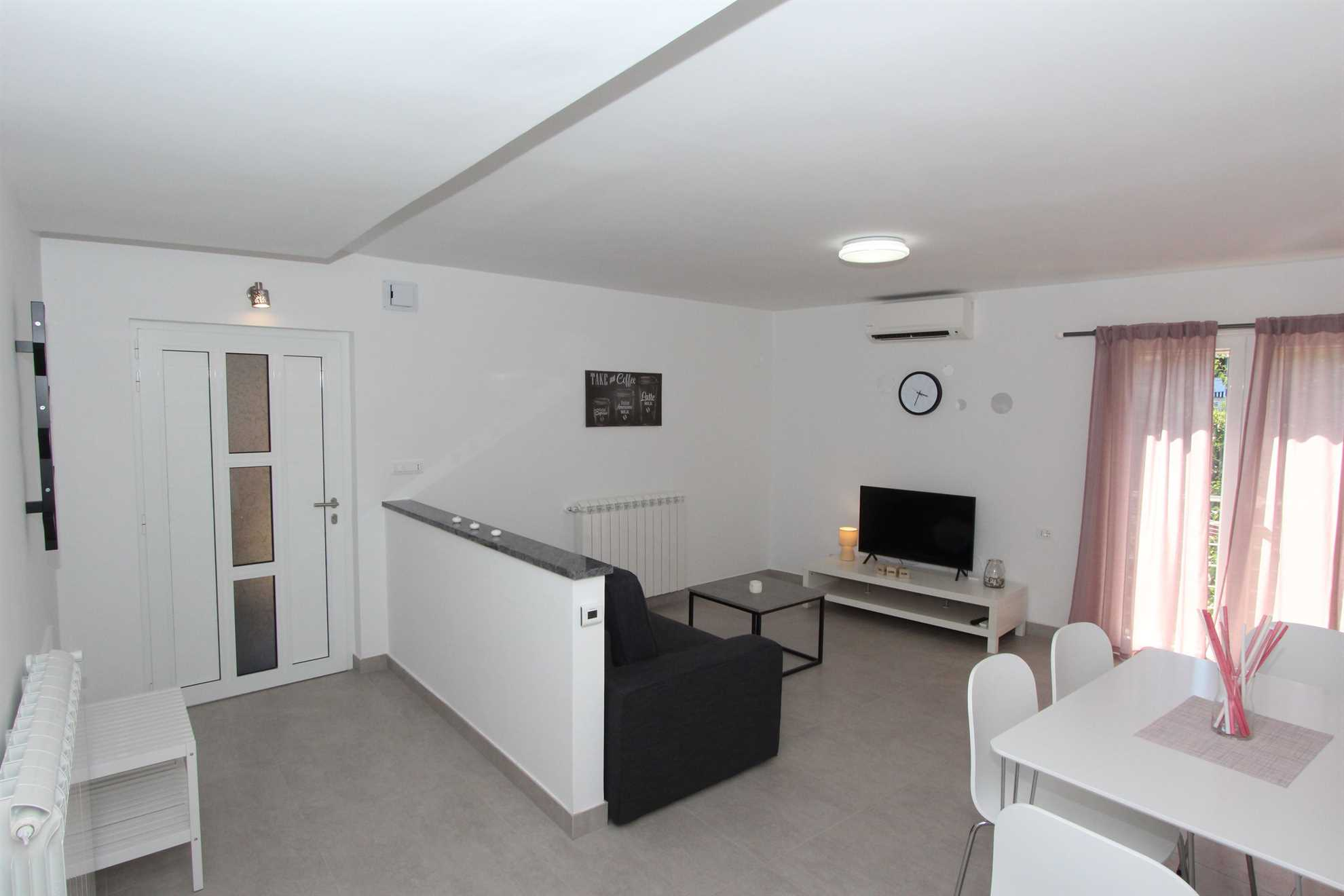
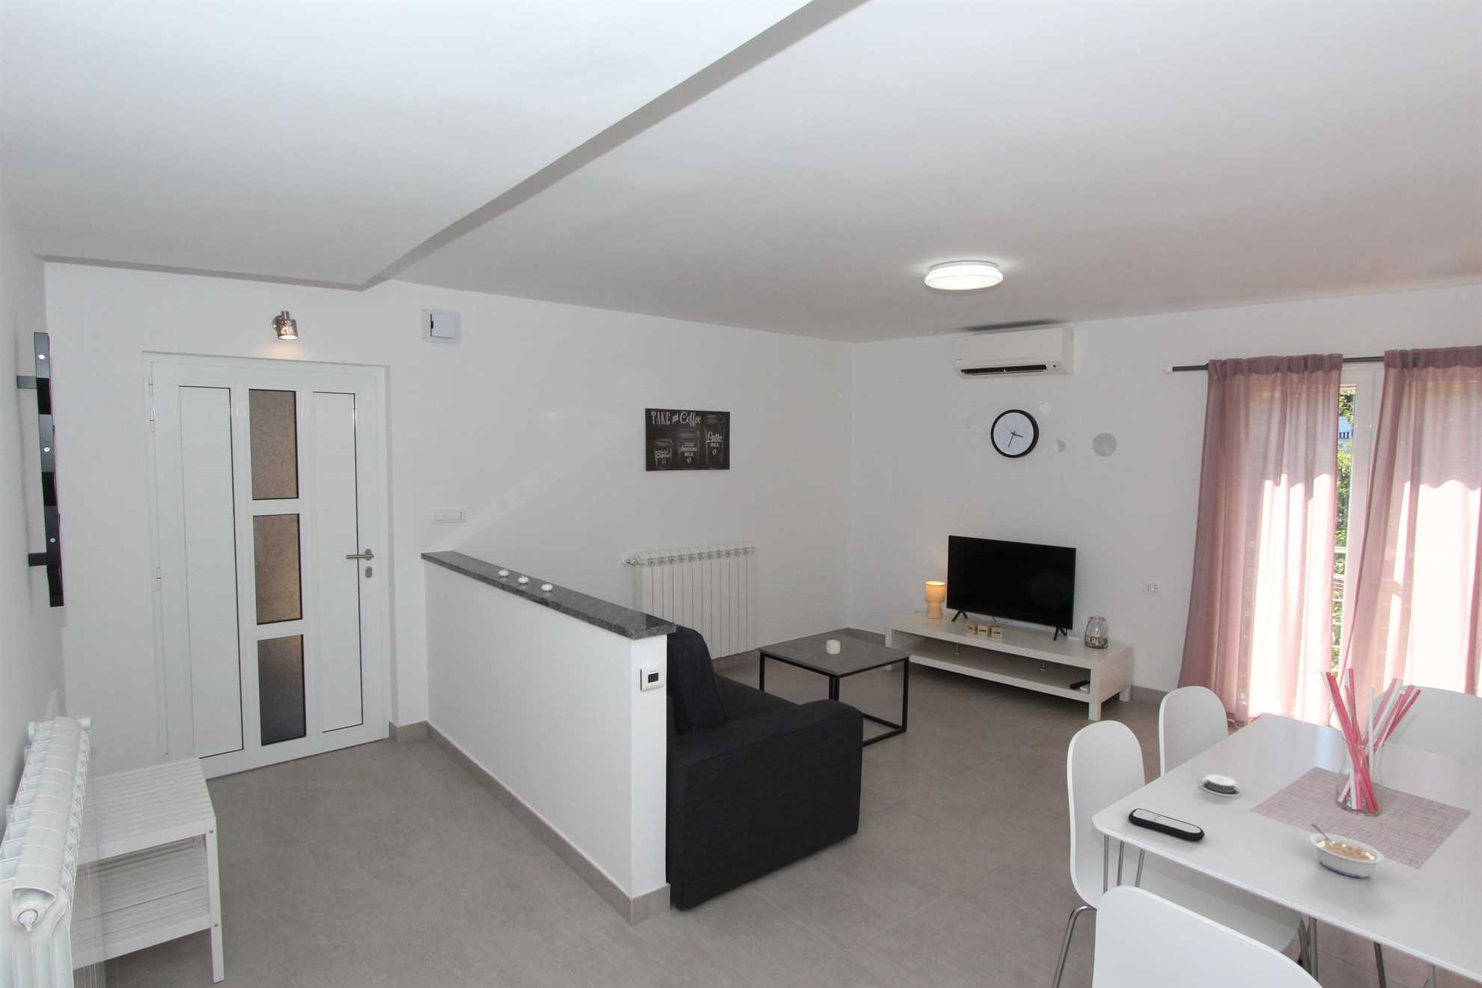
+ remote control [1128,807,1205,842]
+ legume [1309,823,1385,879]
+ architectural model [1199,773,1242,797]
